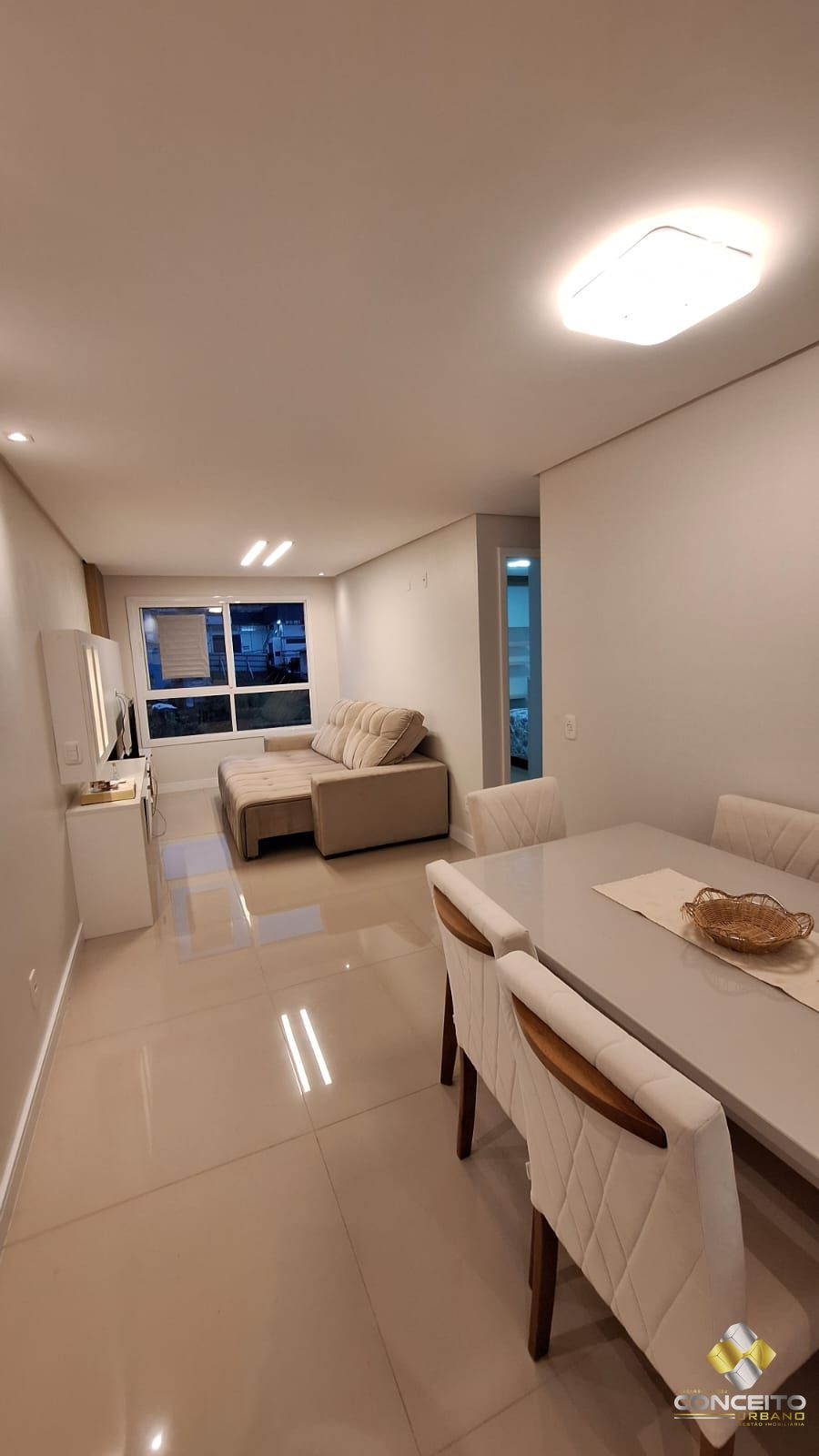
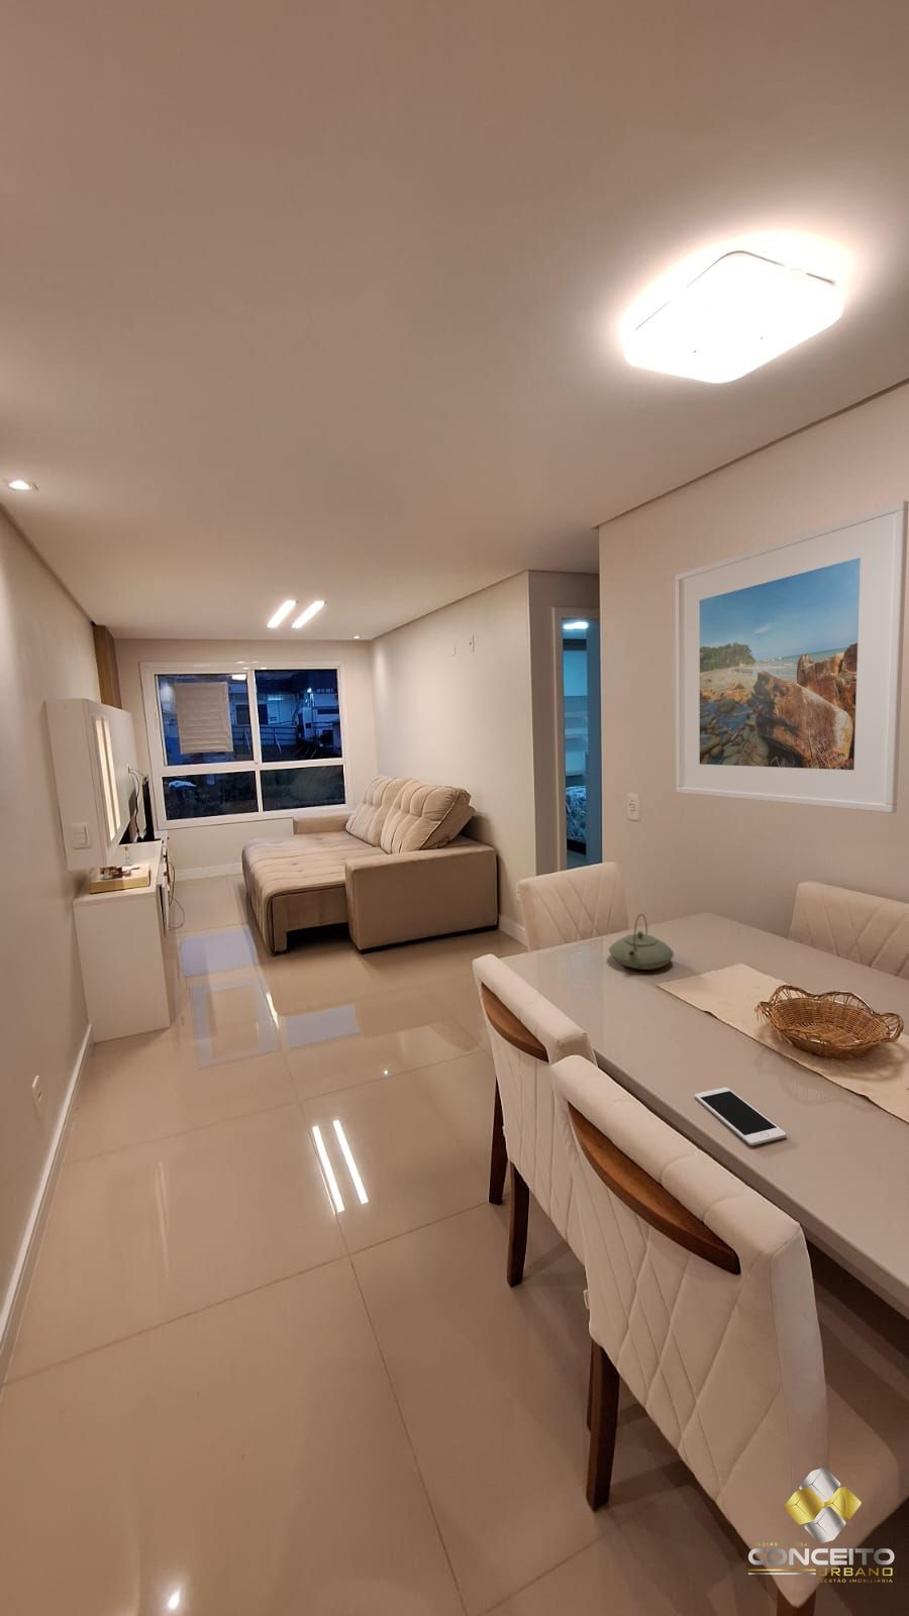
+ cell phone [694,1087,788,1147]
+ teapot [608,913,675,971]
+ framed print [675,499,909,814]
